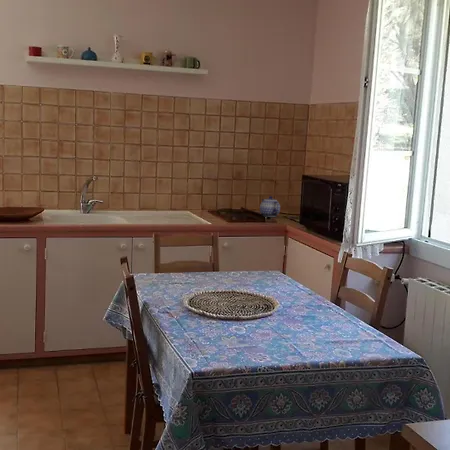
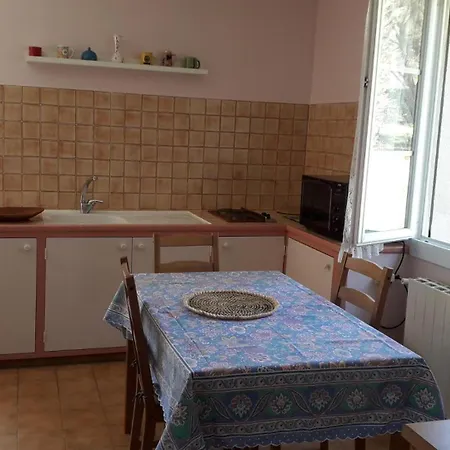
- teapot [259,195,281,218]
